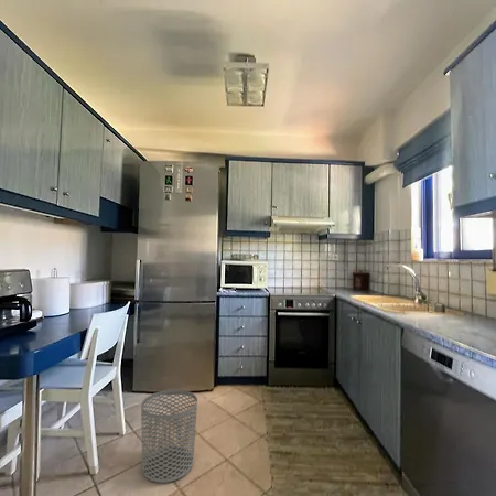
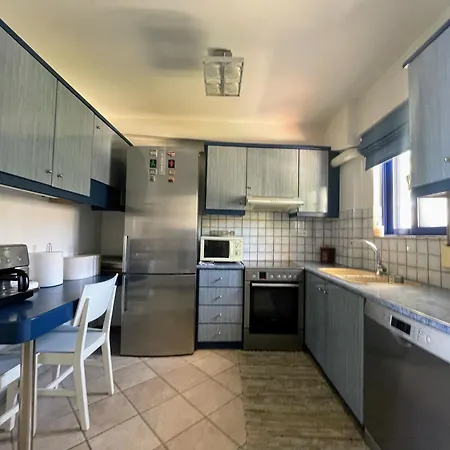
- waste bin [140,389,198,484]
